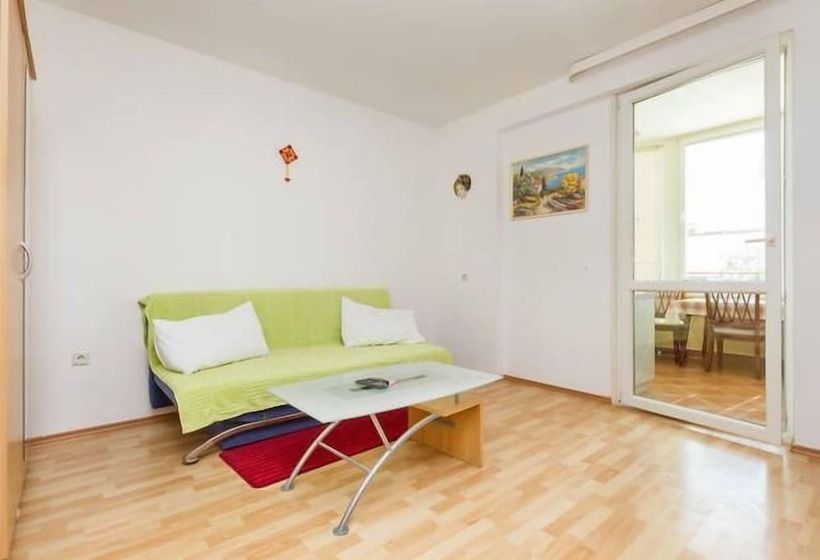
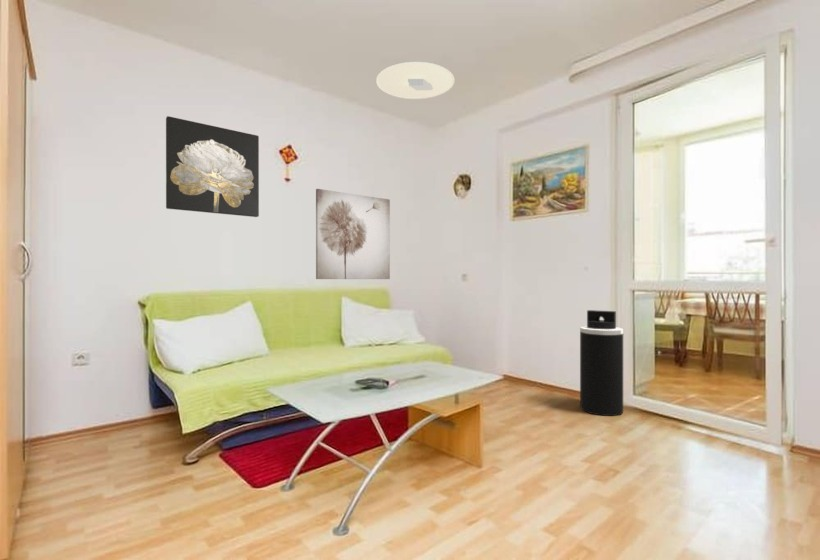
+ wall art [315,188,391,280]
+ wall art [165,115,260,218]
+ trash can [579,309,624,417]
+ ceiling light [375,61,456,100]
